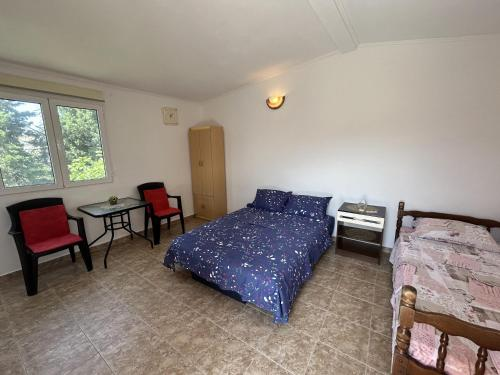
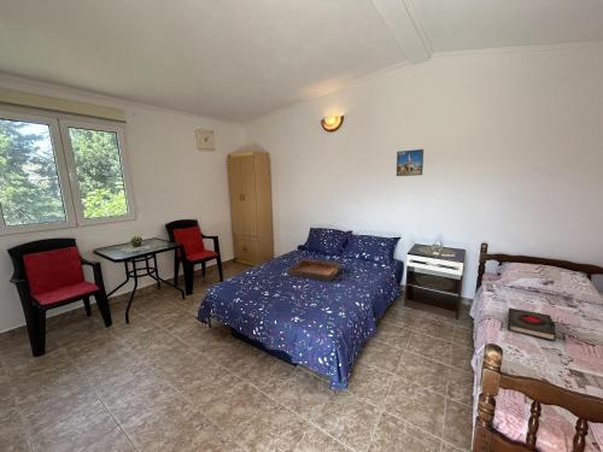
+ serving tray [287,258,343,283]
+ book [507,306,557,342]
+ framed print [396,148,425,177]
